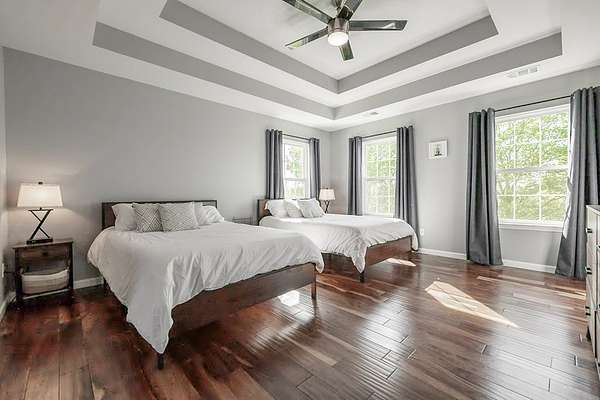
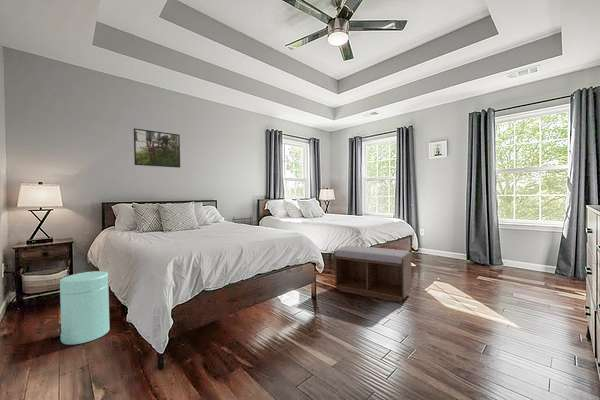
+ bench [333,245,413,304]
+ trash can [52,270,111,345]
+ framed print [133,127,181,169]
